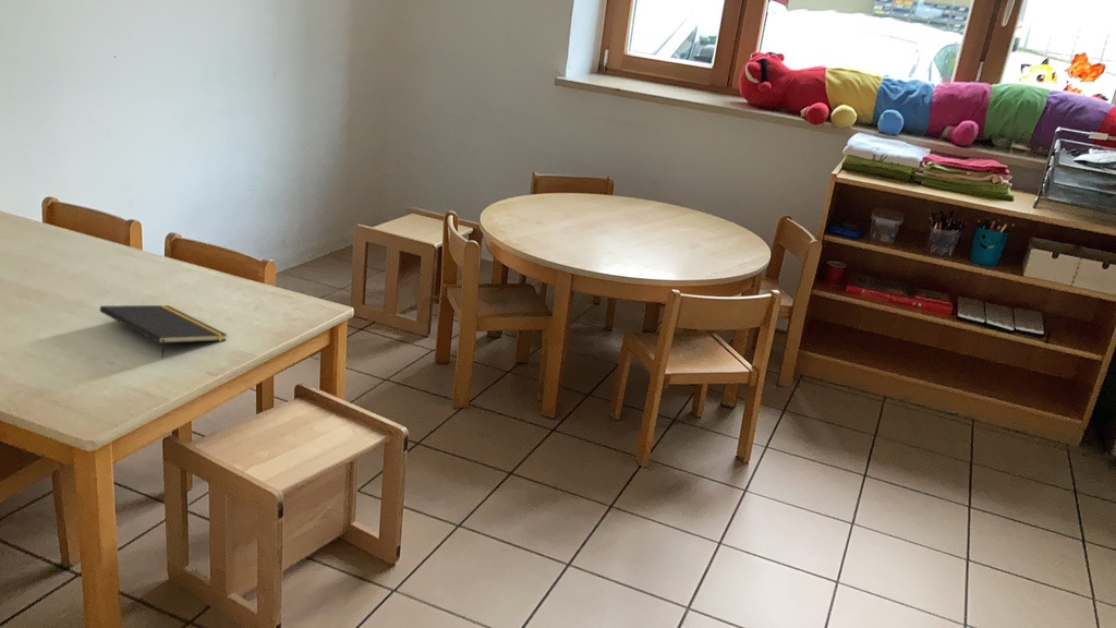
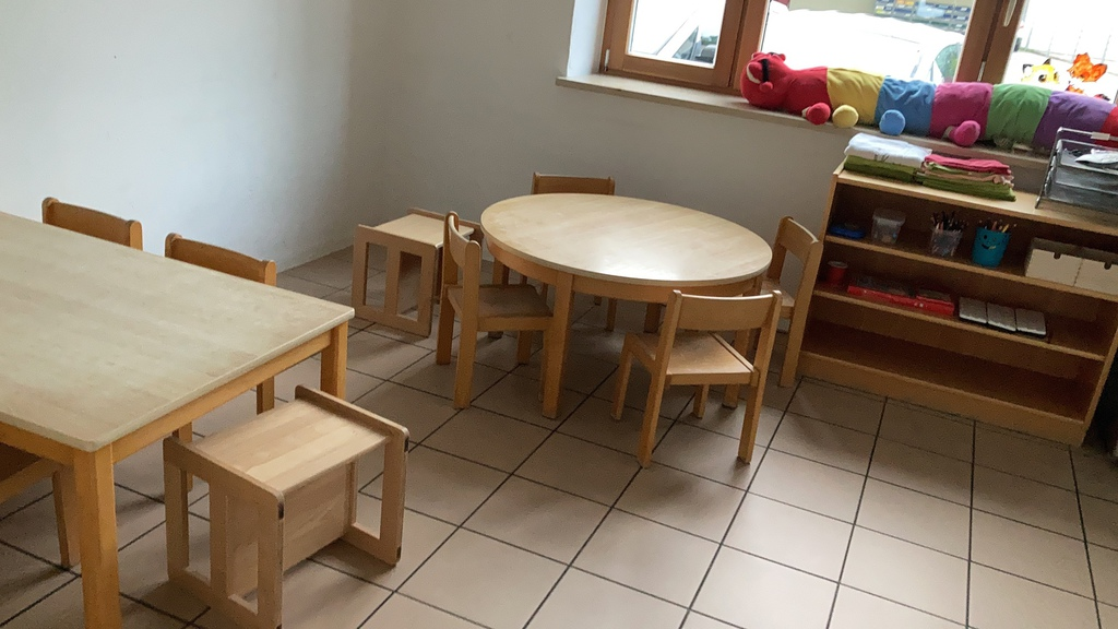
- notepad [99,304,228,360]
